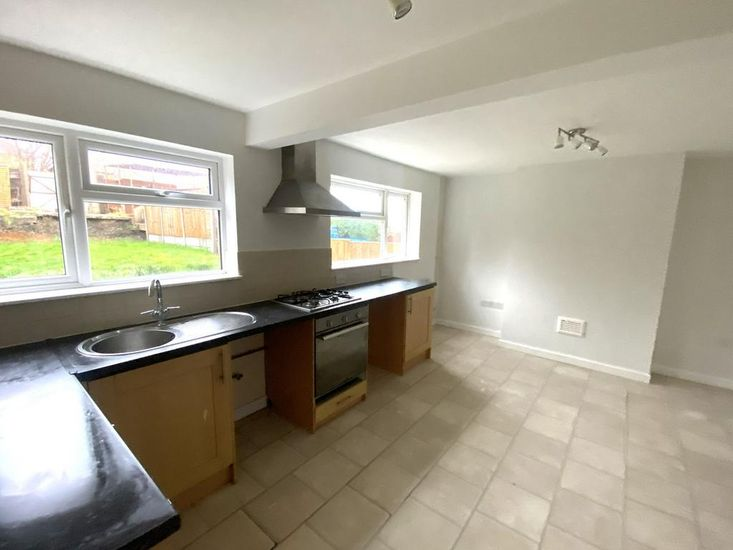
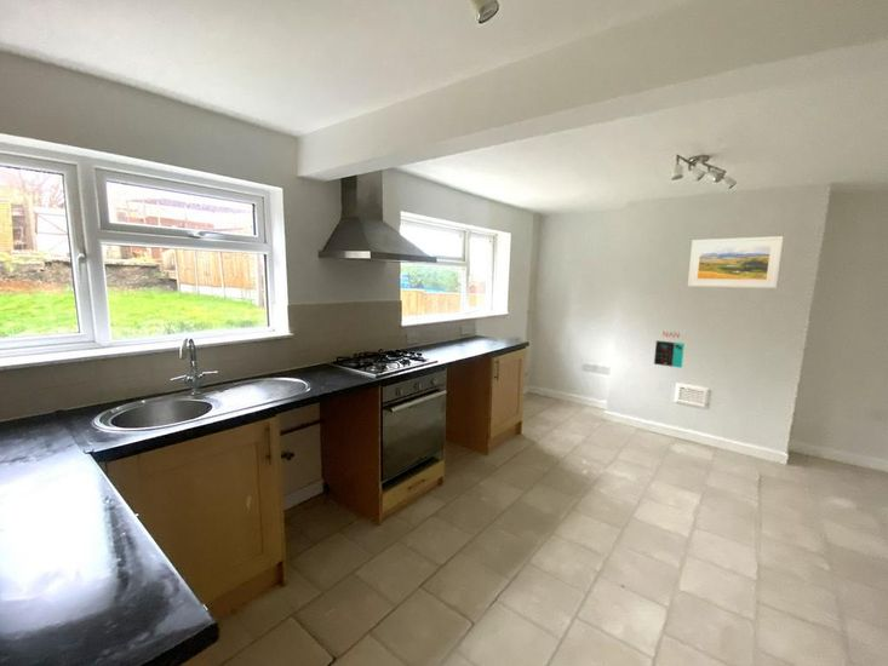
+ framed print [687,235,785,289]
+ calendar [653,331,686,369]
